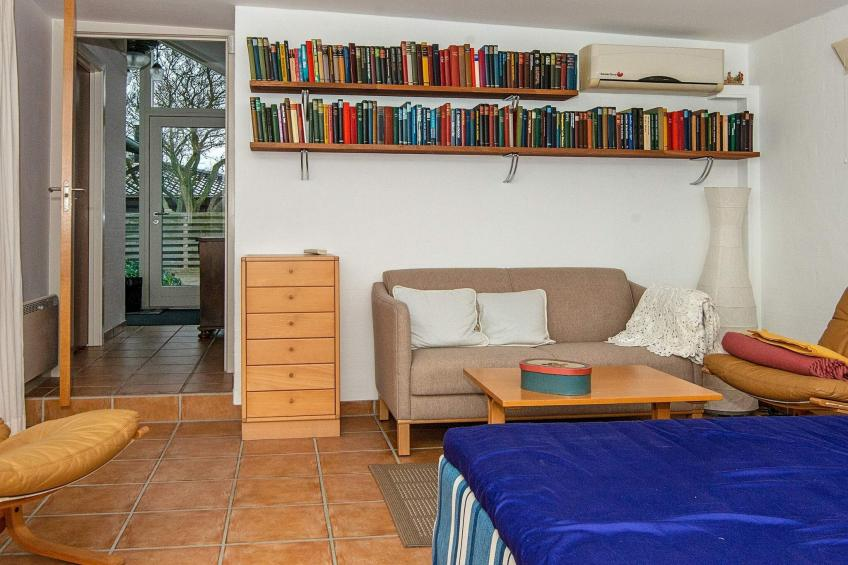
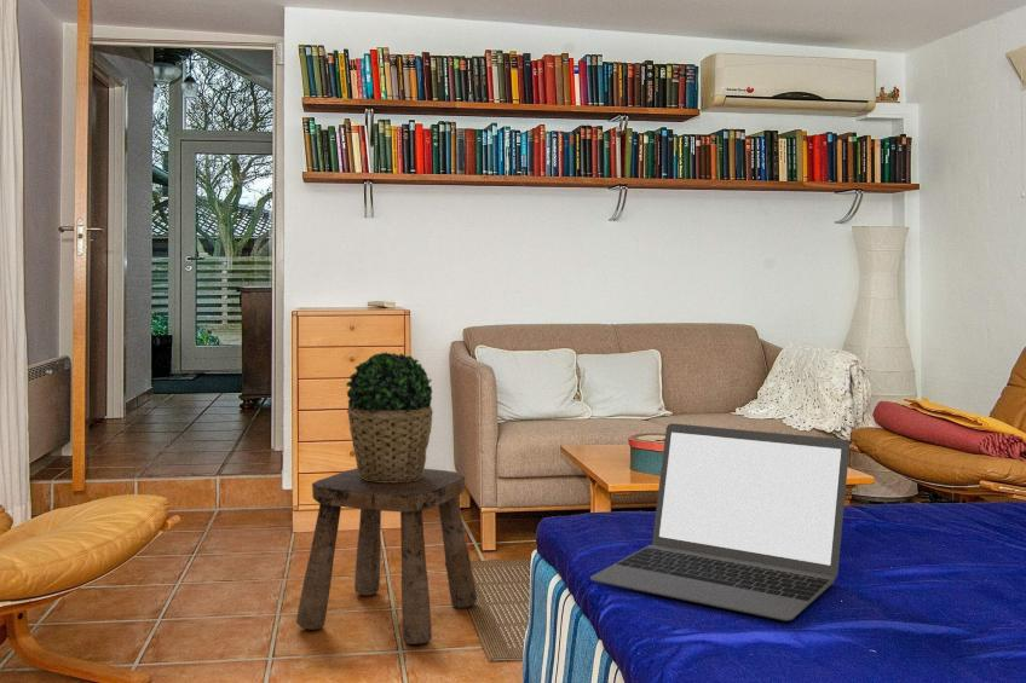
+ laptop [589,422,851,623]
+ stool [295,467,478,646]
+ potted plant [345,351,434,482]
